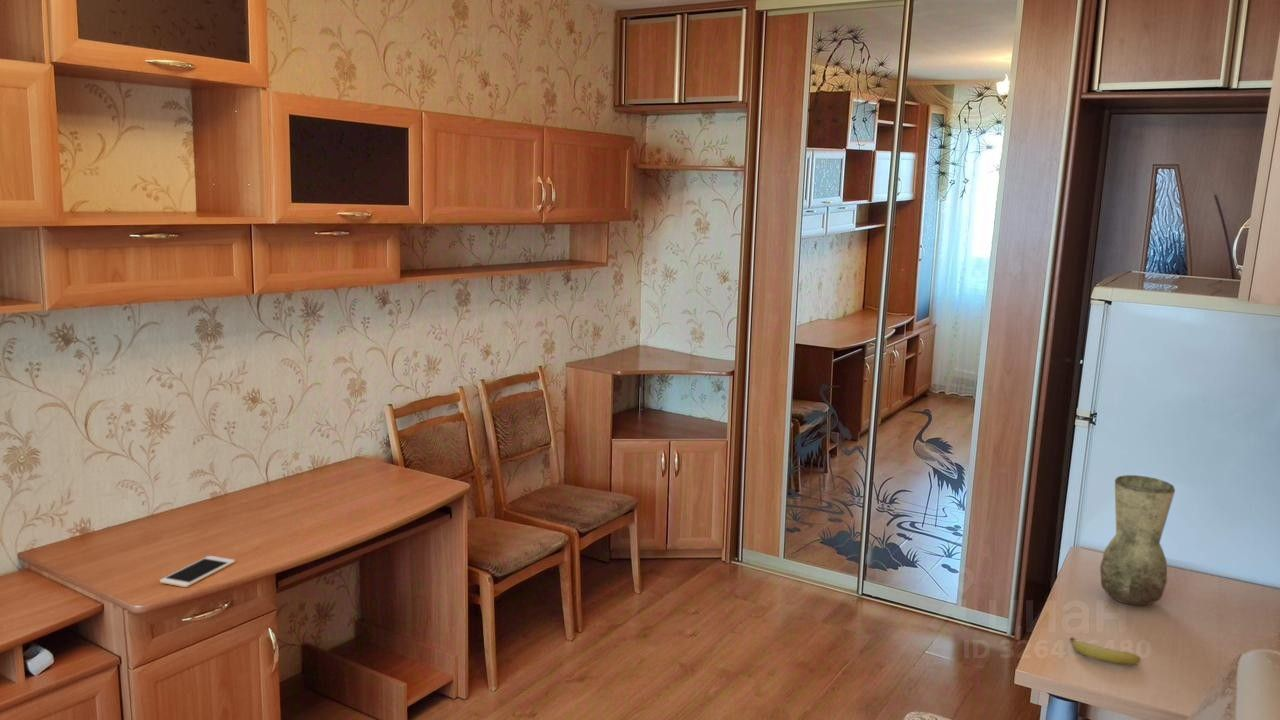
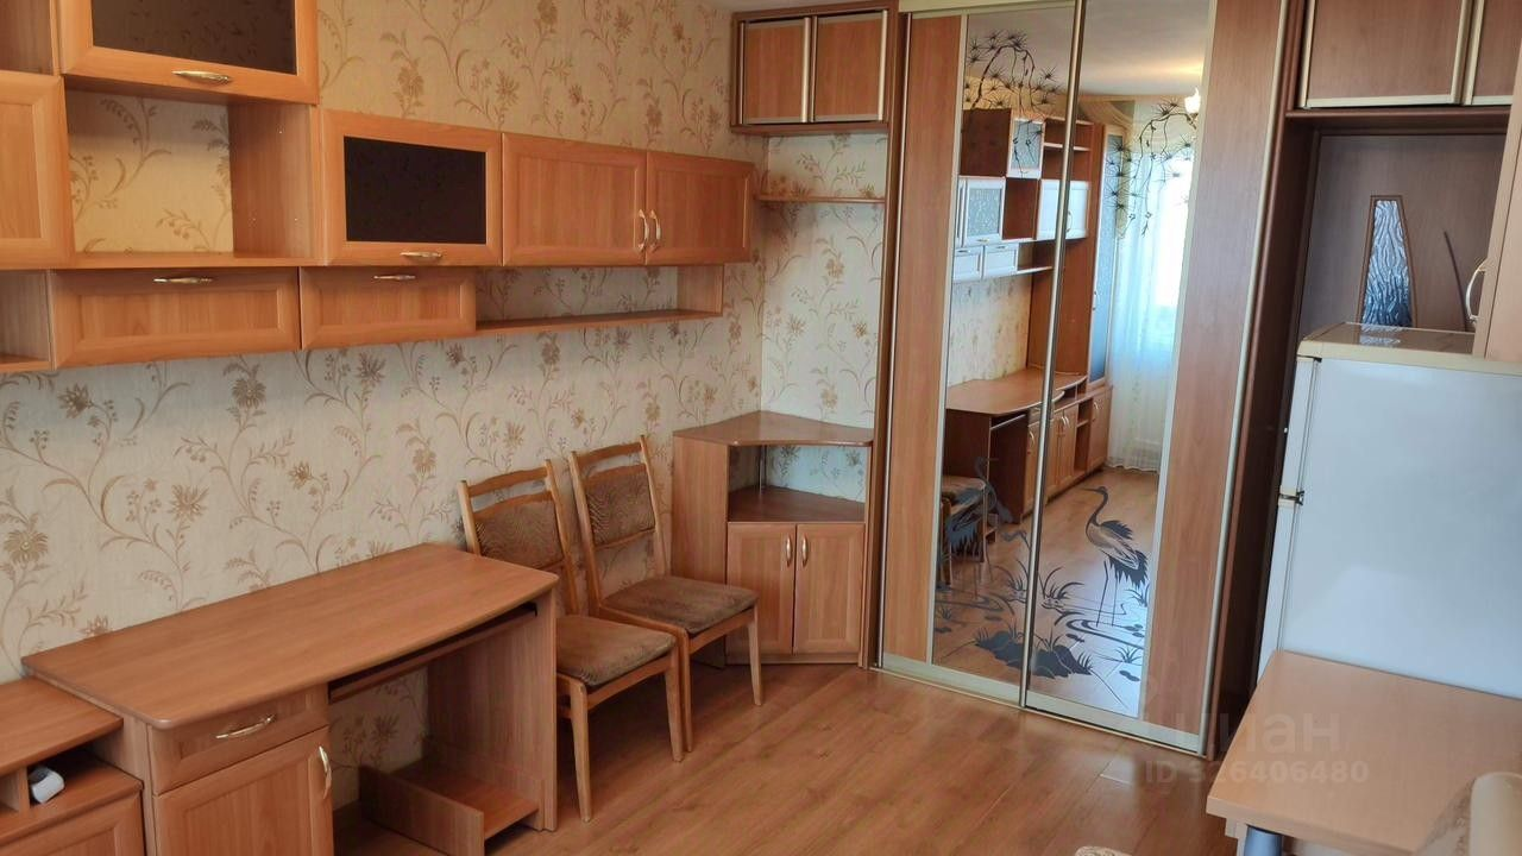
- vase [1099,474,1176,606]
- cell phone [159,555,236,588]
- fruit [1069,636,1141,666]
